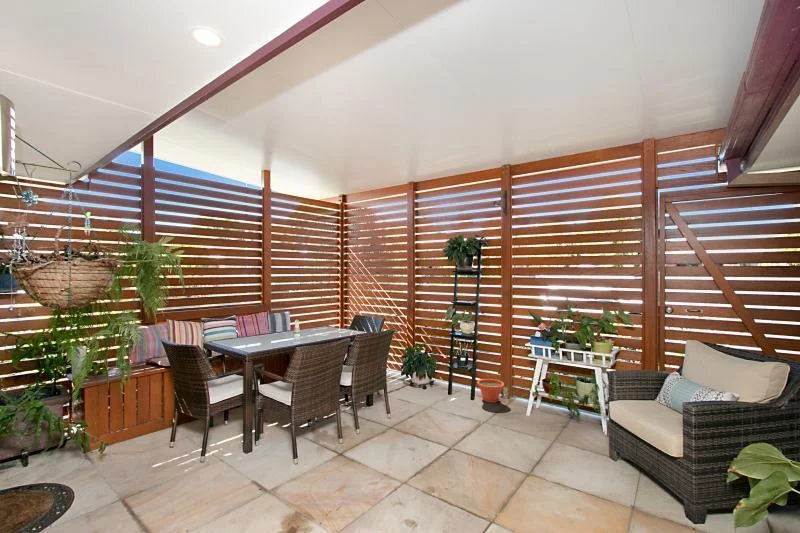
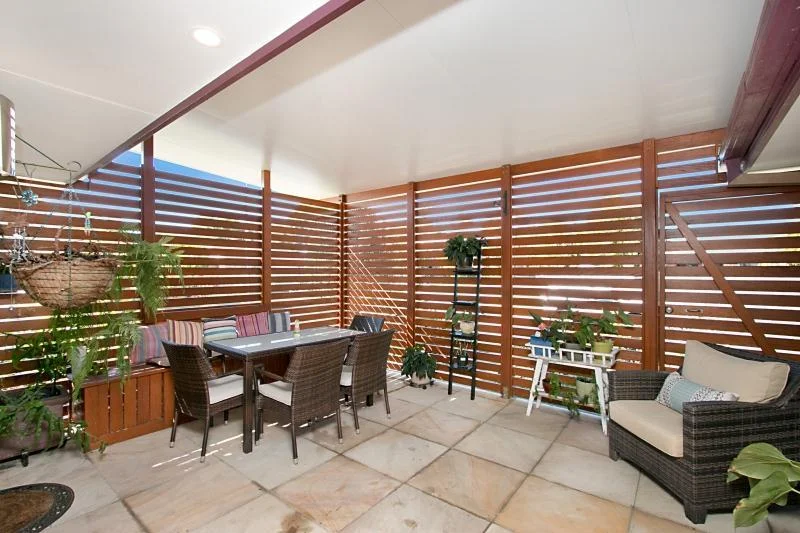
- plant pot [476,378,505,404]
